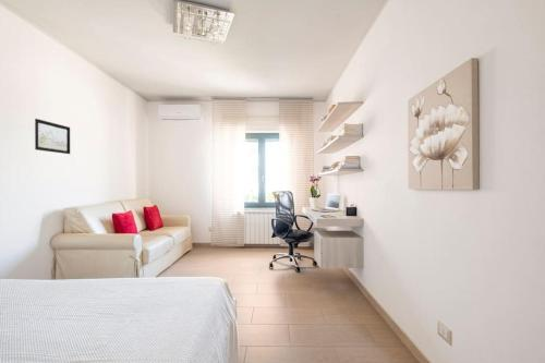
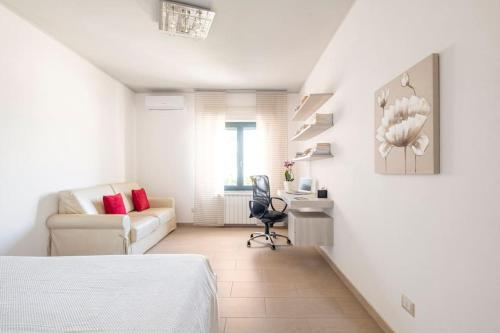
- wall art [34,118,71,155]
